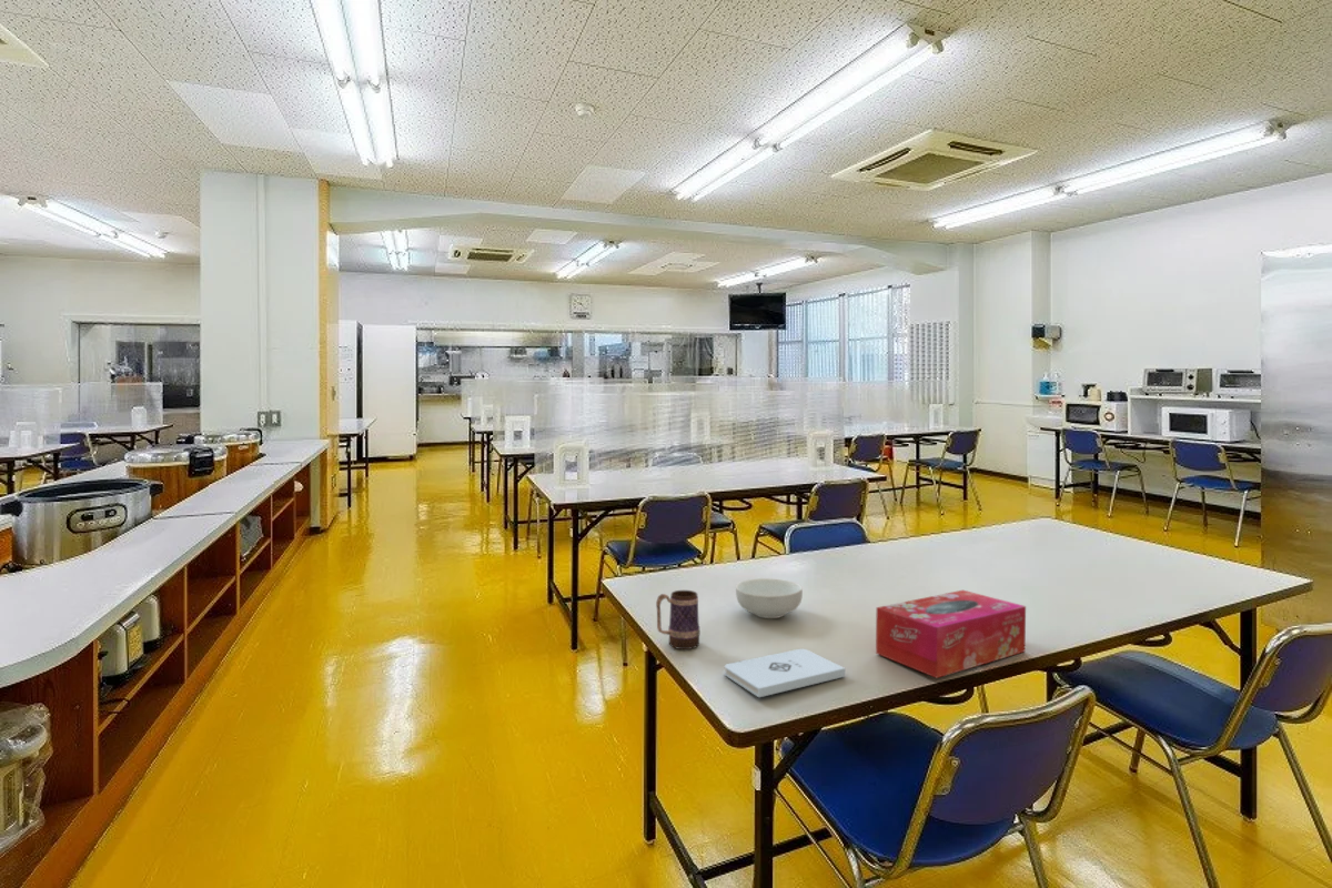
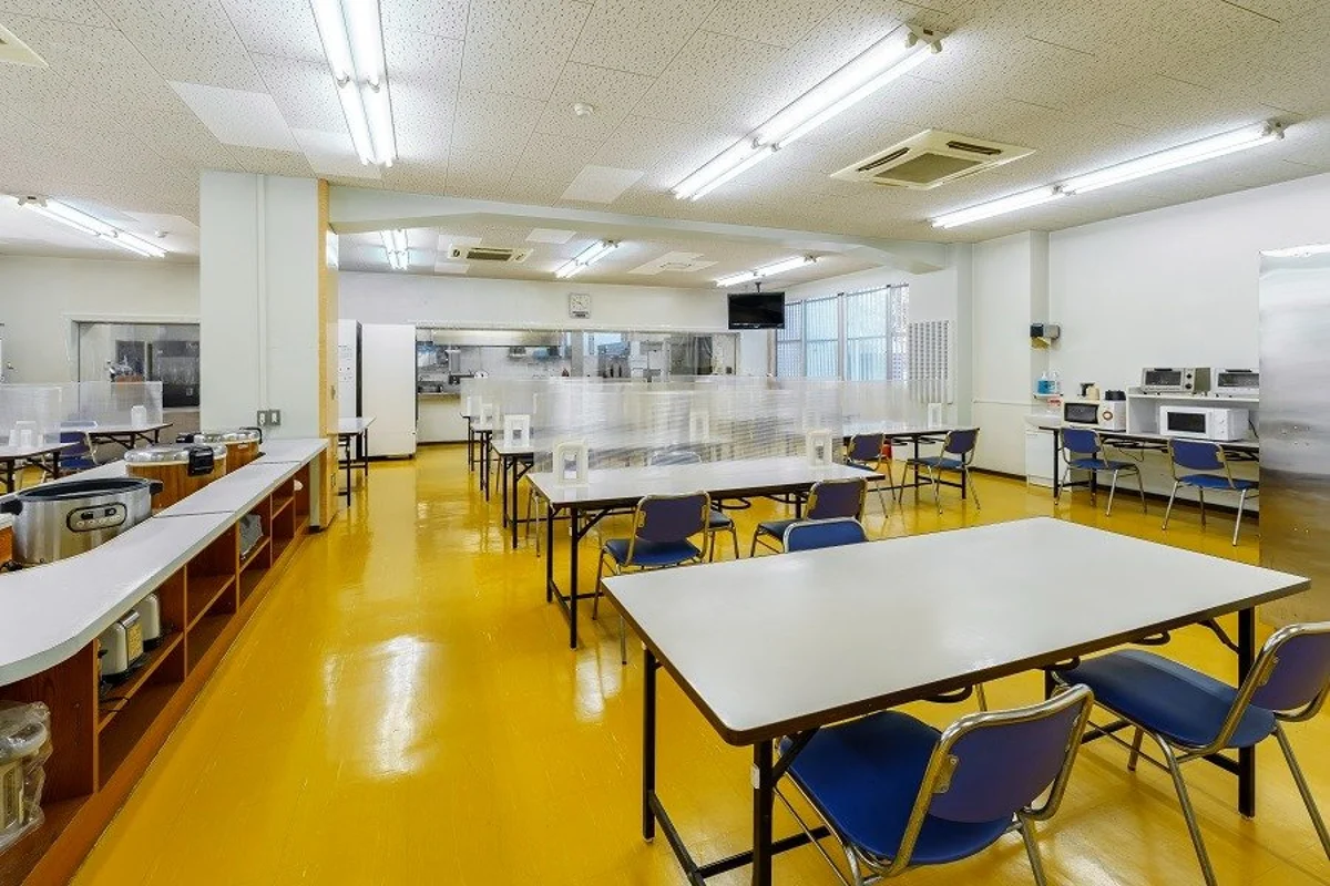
- cereal bowl [735,577,804,619]
- notepad [724,648,846,698]
- mug [655,589,702,650]
- tissue box [875,589,1027,679]
